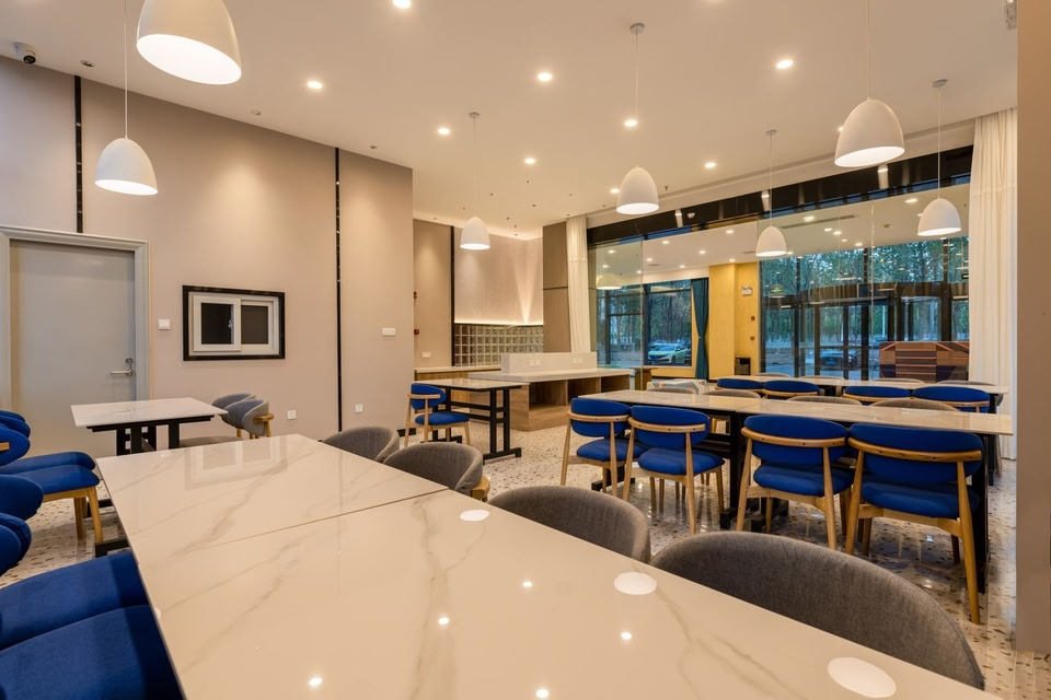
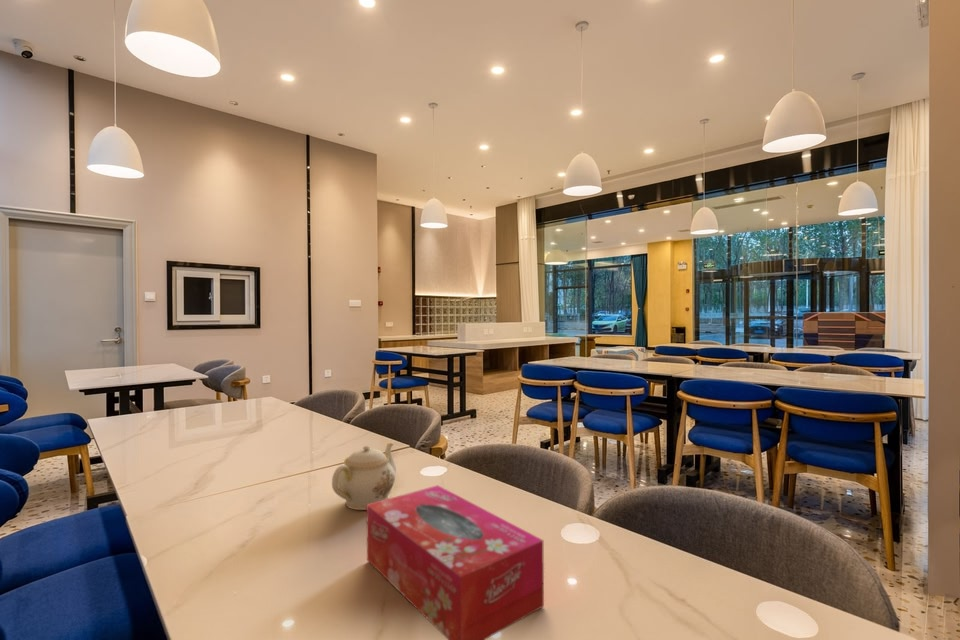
+ teapot [331,442,397,511]
+ tissue box [366,484,545,640]
